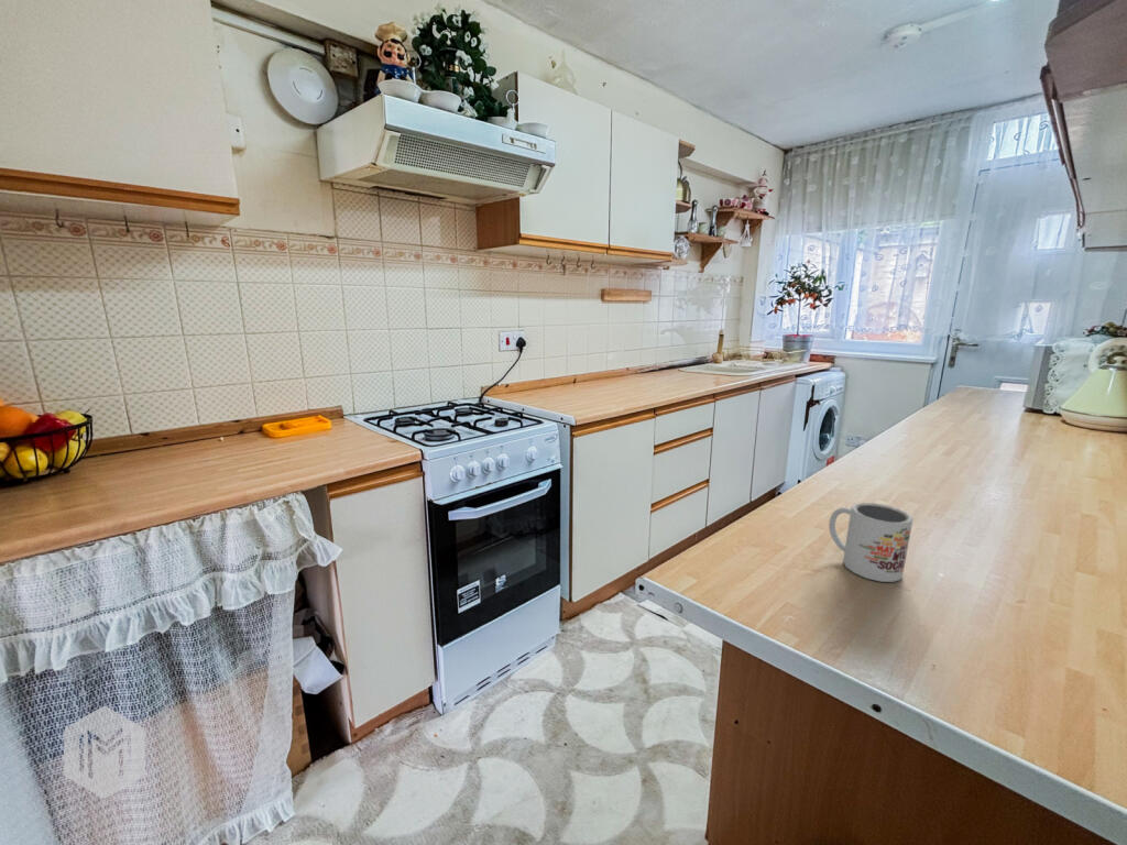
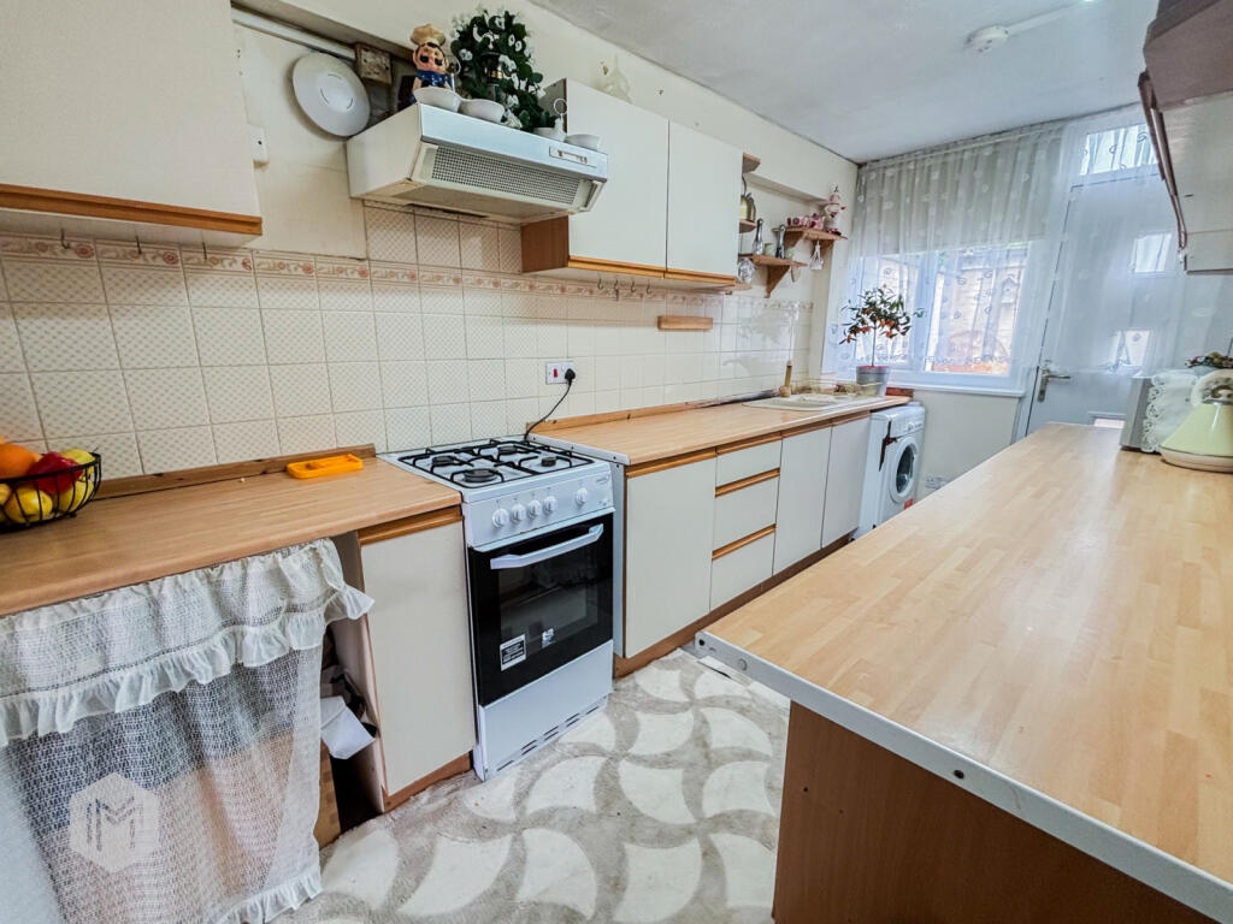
- mug [828,502,915,583]
